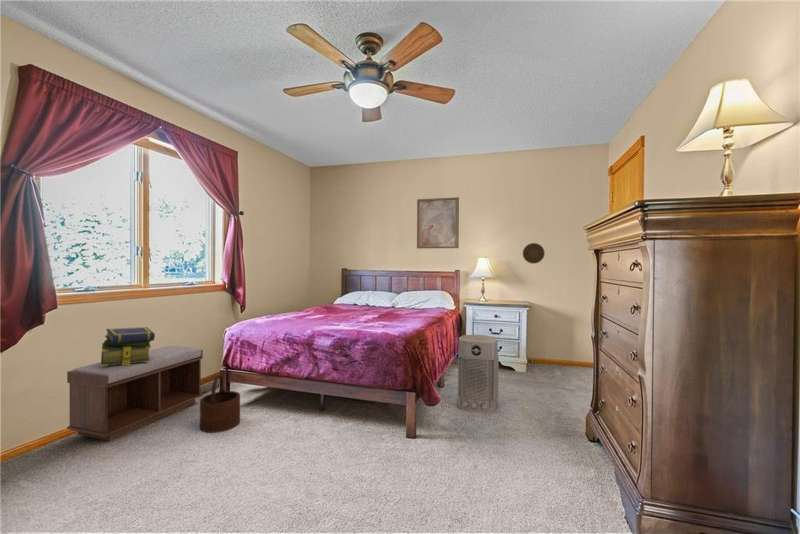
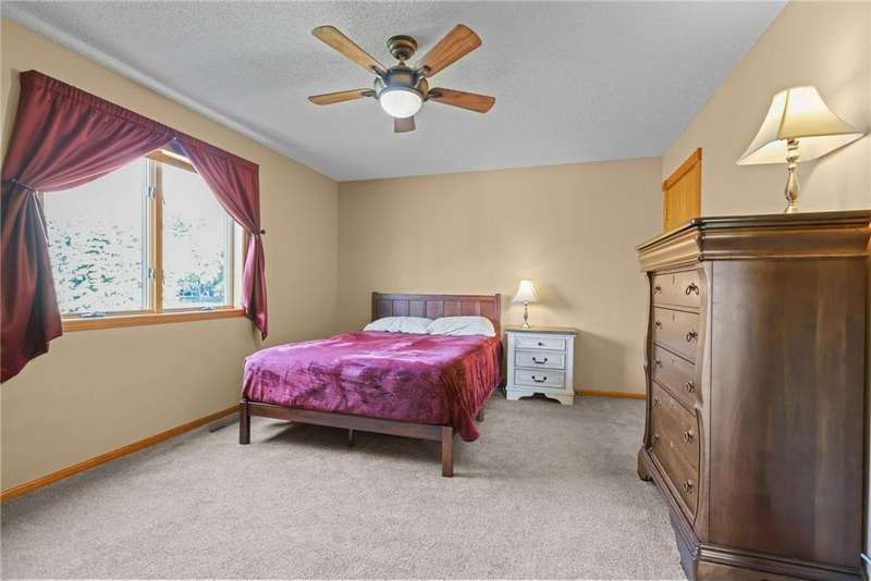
- bench [66,345,204,442]
- wall art [416,196,460,249]
- wooden bucket [199,373,241,434]
- decorative plate [522,242,546,265]
- air purifier [457,334,500,414]
- stack of books [100,326,156,366]
